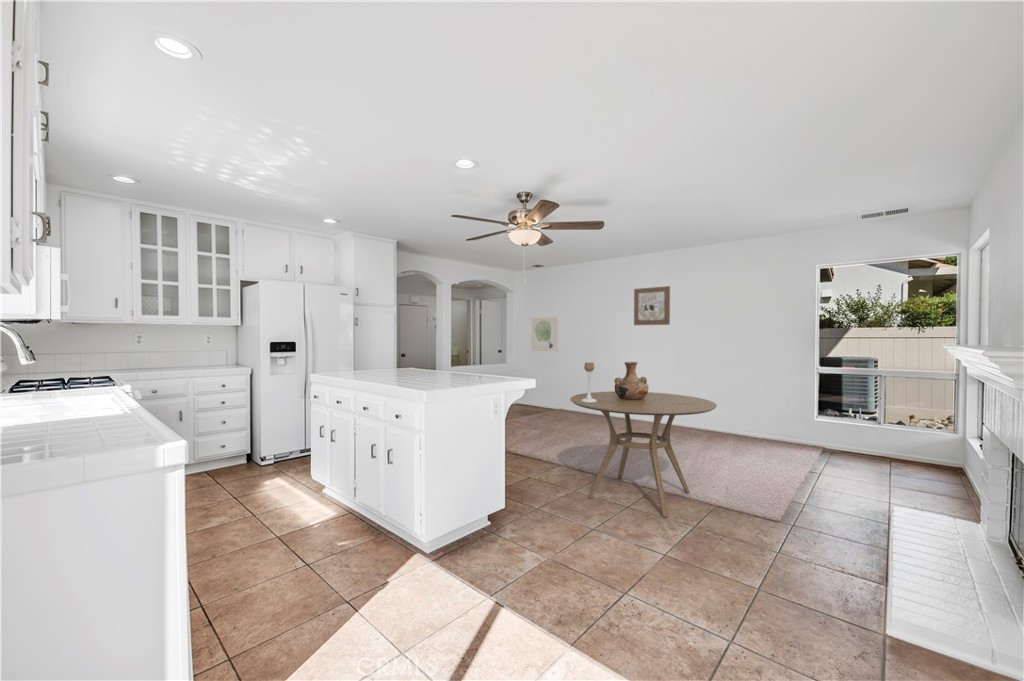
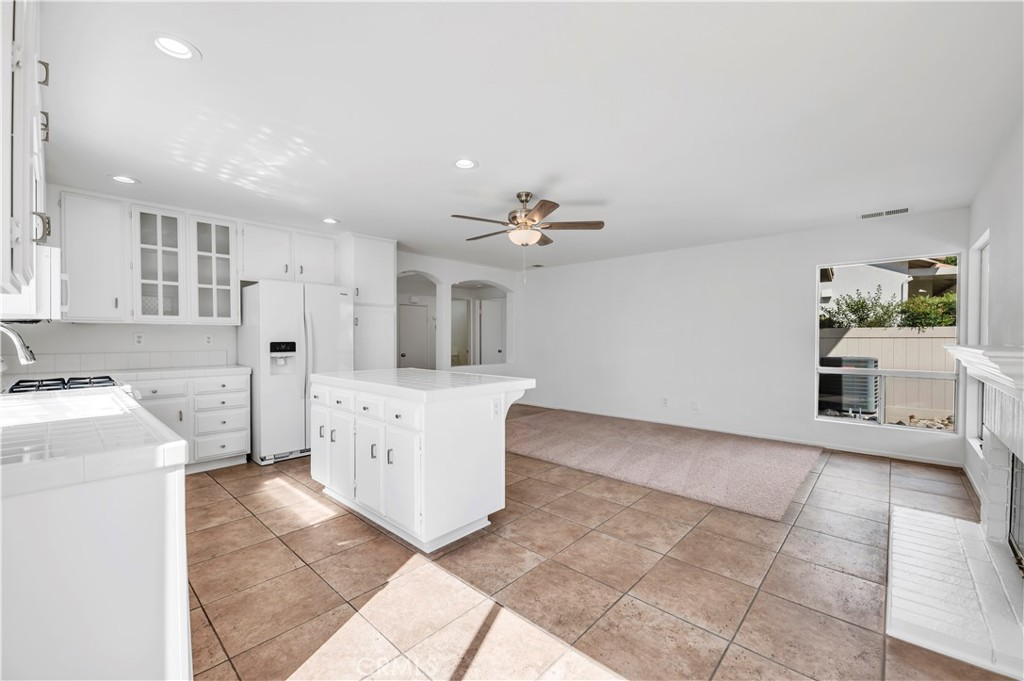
- wall art [530,316,559,353]
- dining table [569,391,718,518]
- wall art [633,285,671,326]
- vase [614,361,649,400]
- candle holder [581,362,597,402]
